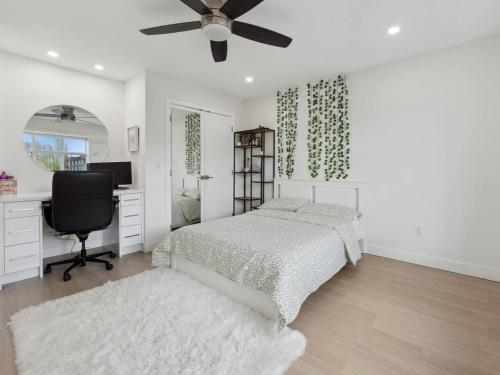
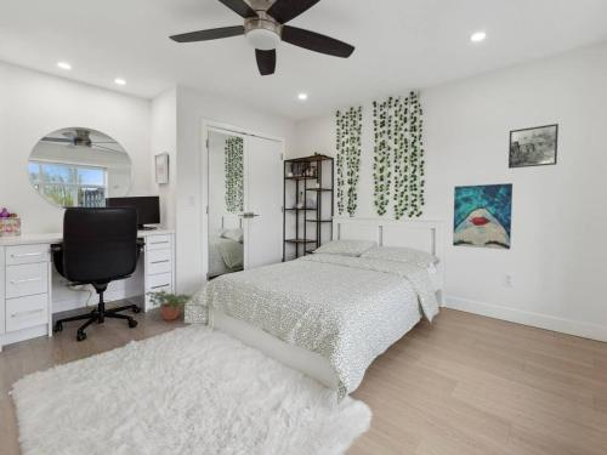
+ potted plant [143,288,192,322]
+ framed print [507,123,560,170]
+ wall art [452,182,514,251]
